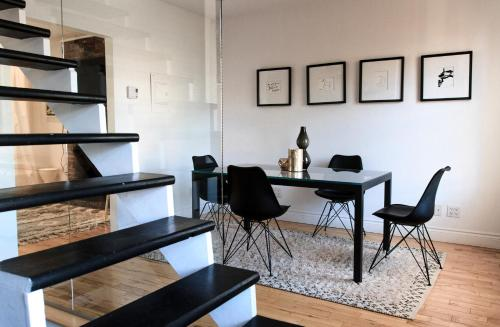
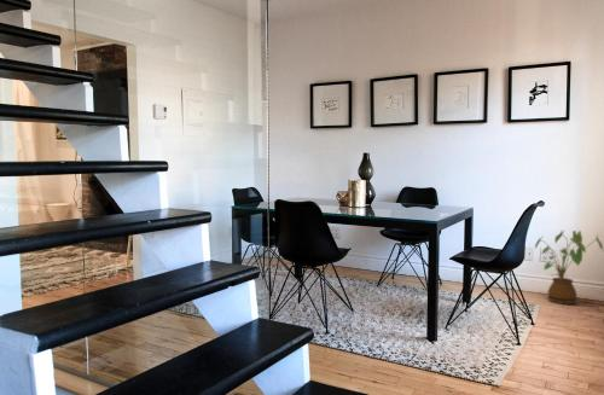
+ house plant [534,230,604,306]
